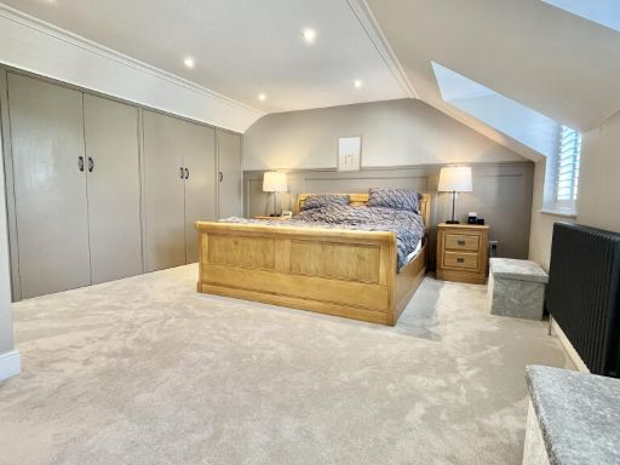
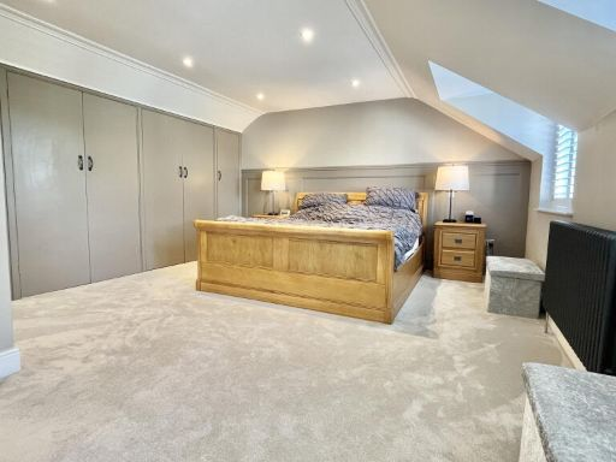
- wall art [335,133,363,174]
